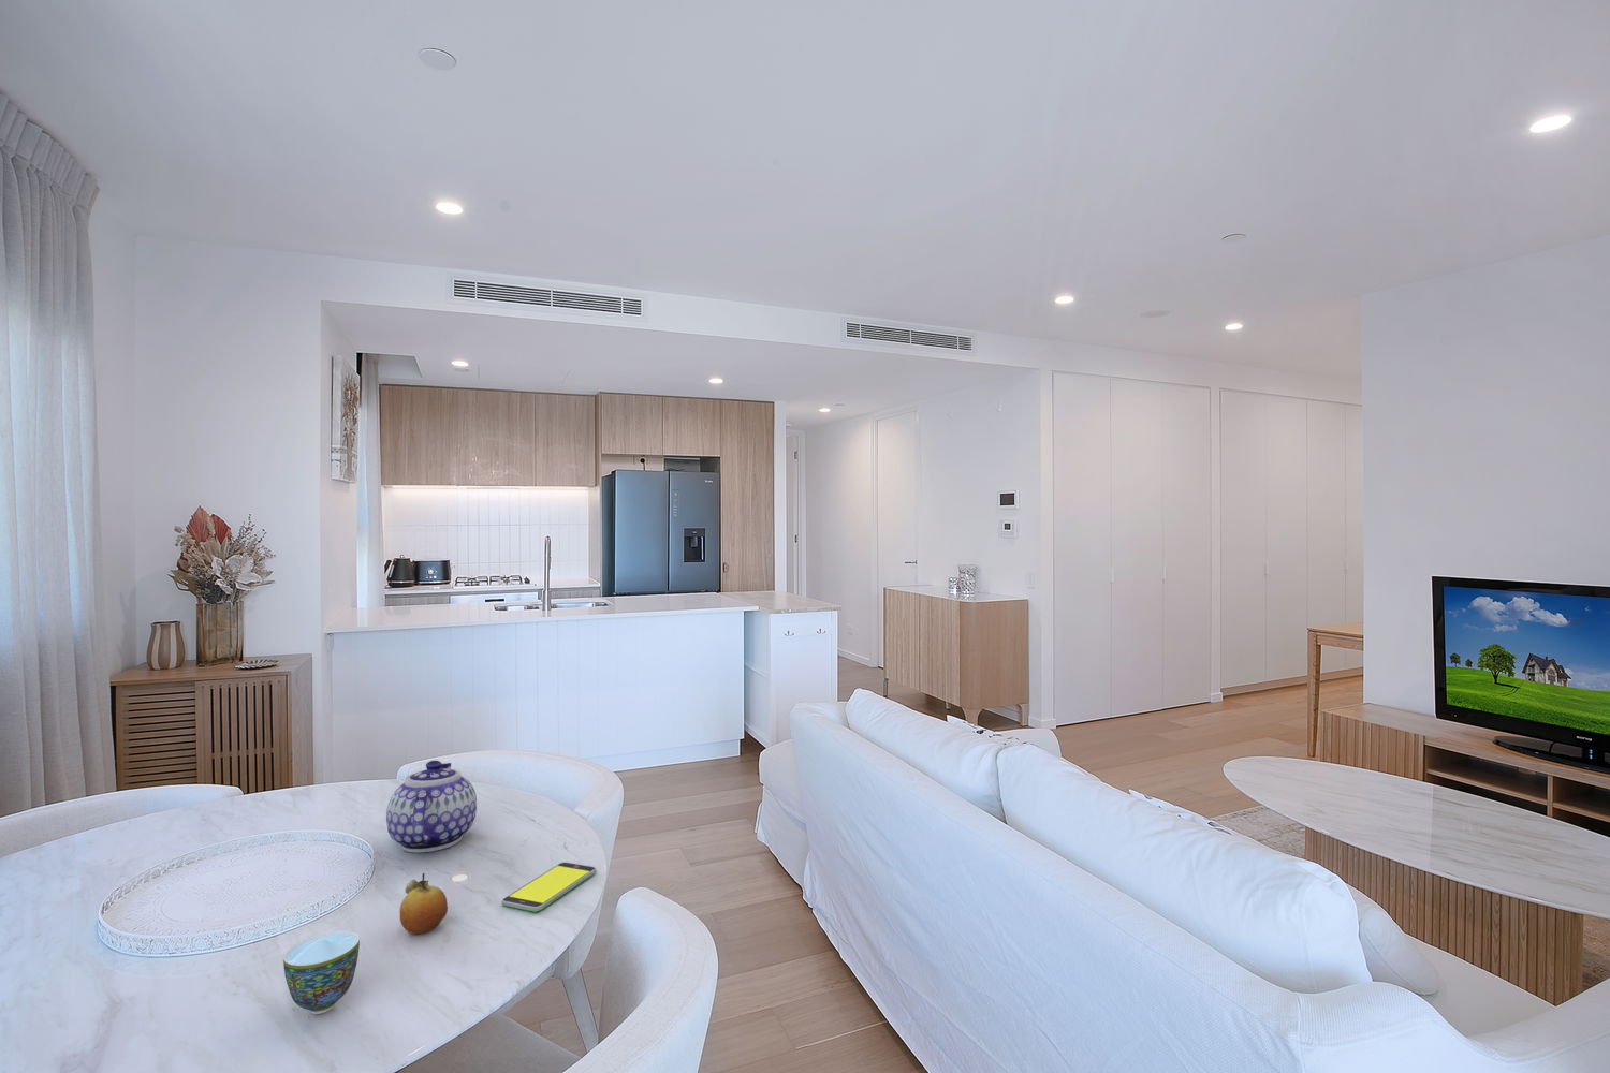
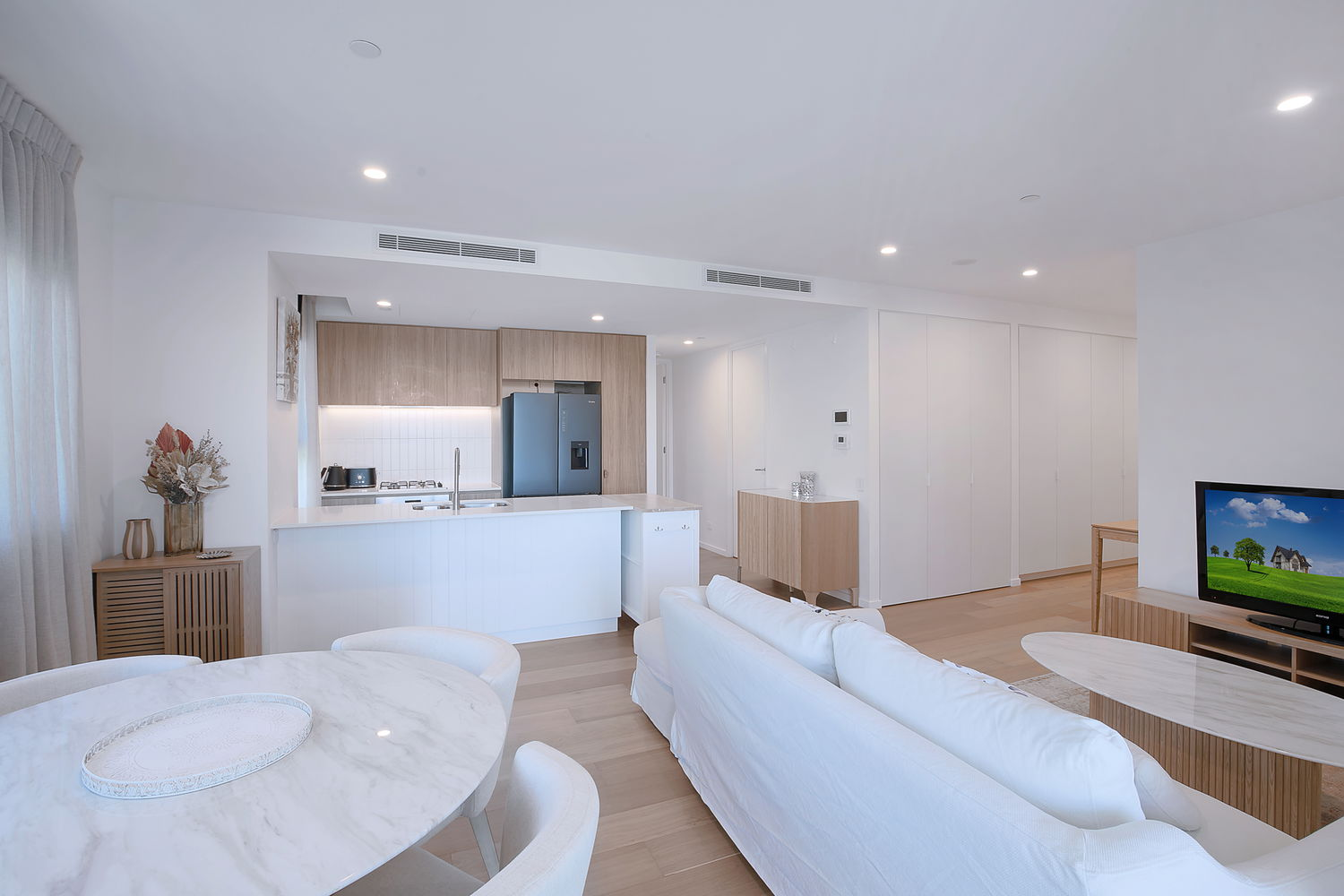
- teacup [283,929,361,1016]
- teapot [386,759,478,854]
- smartphone [501,861,597,913]
- fruit [399,872,449,935]
